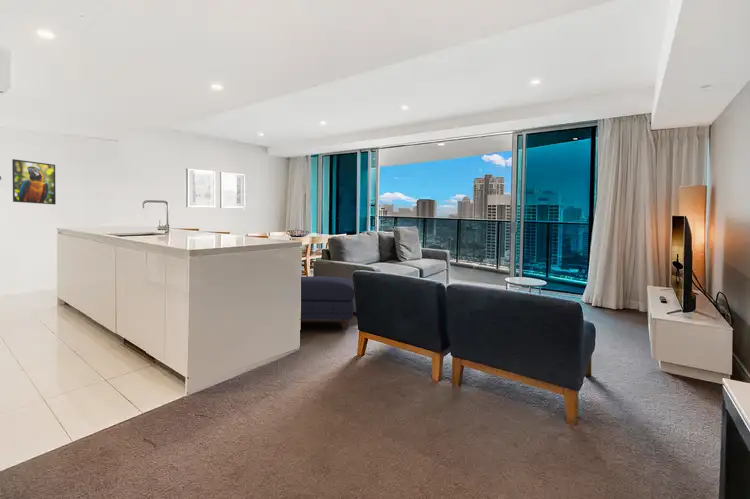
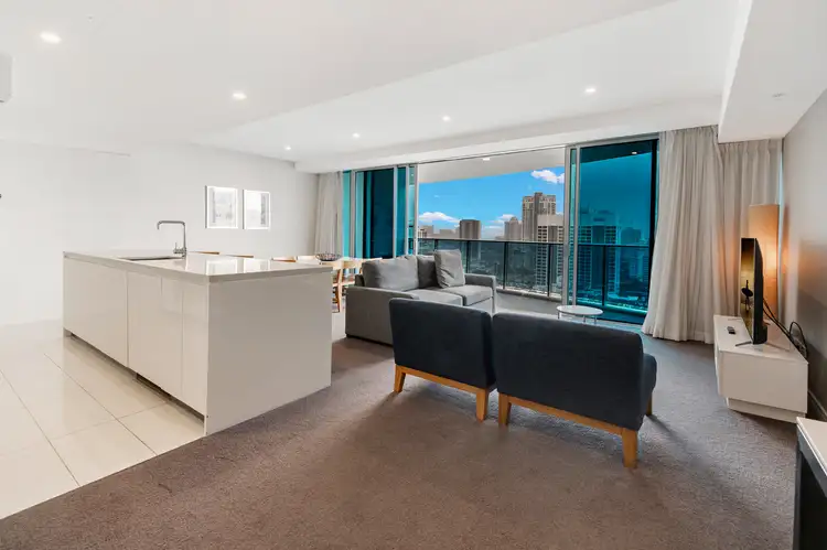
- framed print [11,158,57,205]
- ottoman [300,275,355,332]
